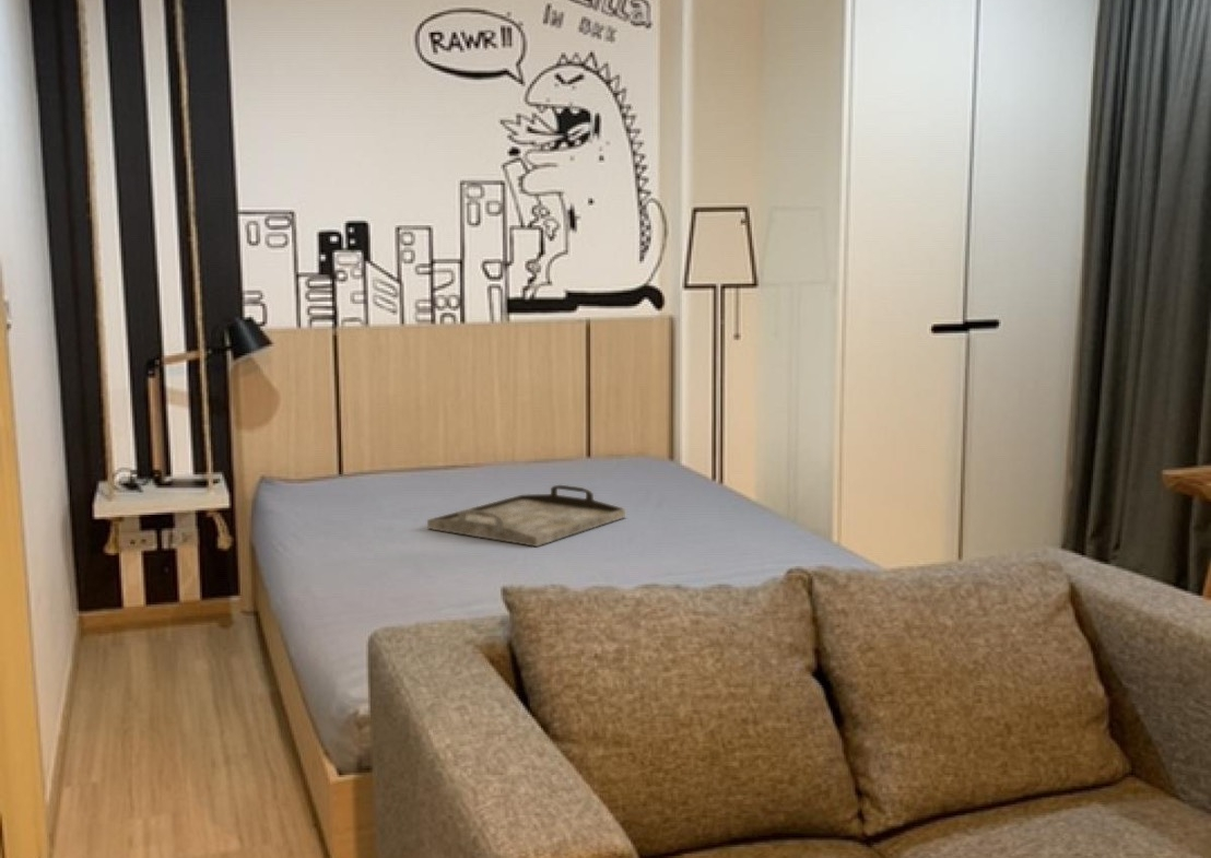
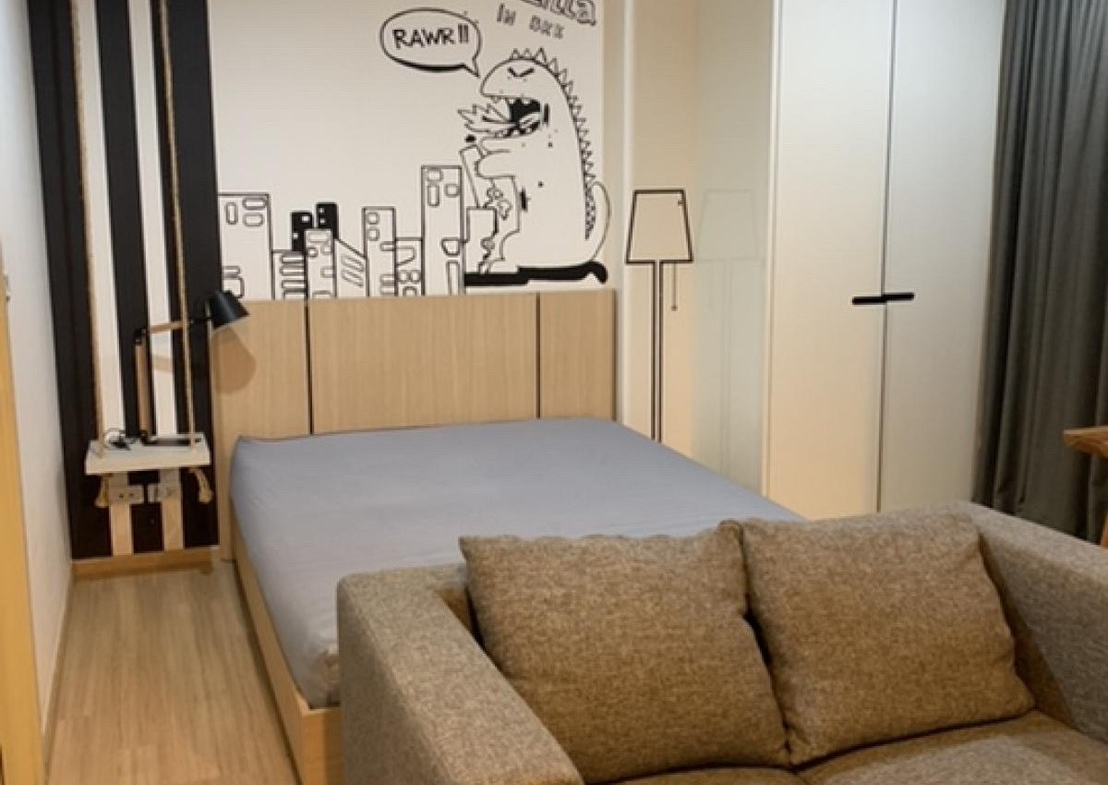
- serving tray [426,484,626,548]
